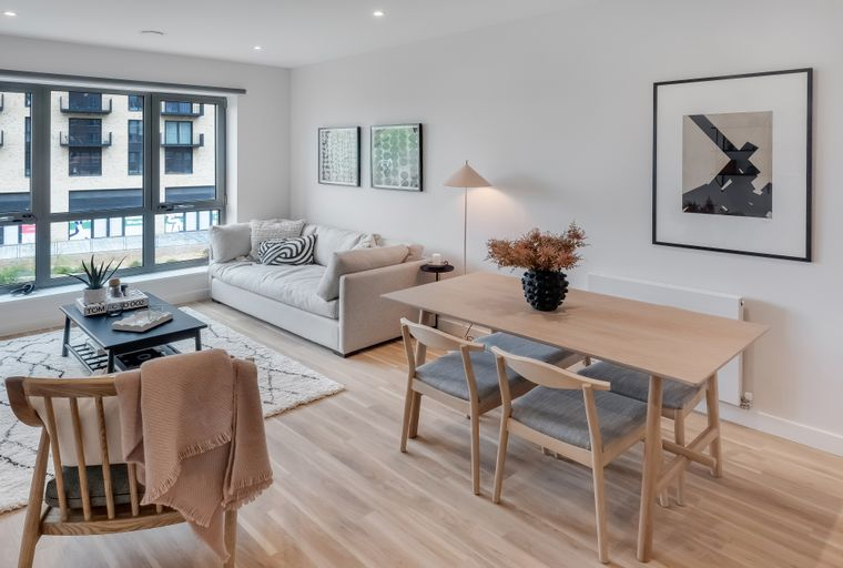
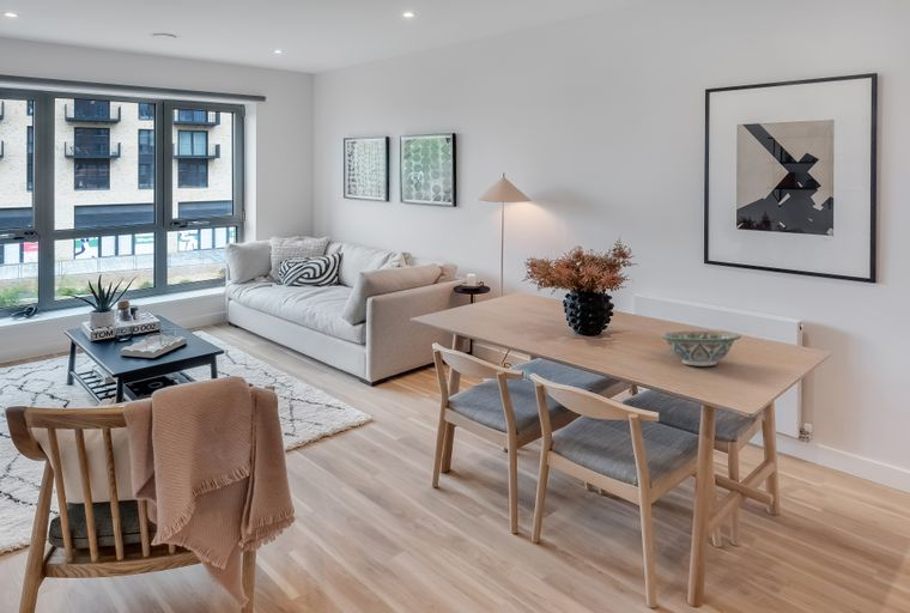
+ decorative bowl [659,330,742,368]
